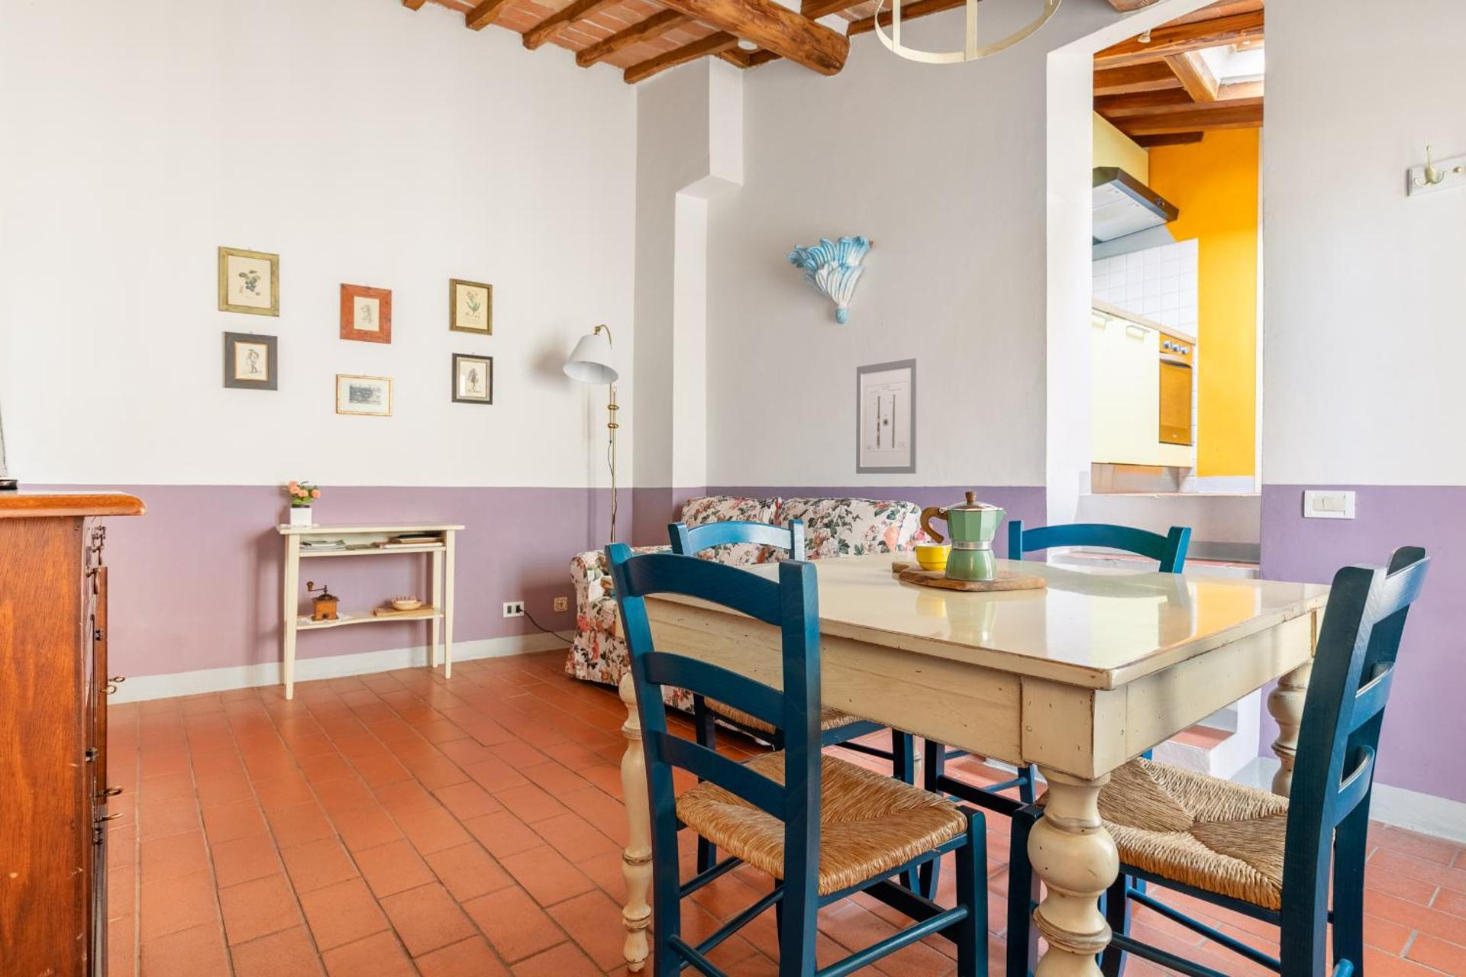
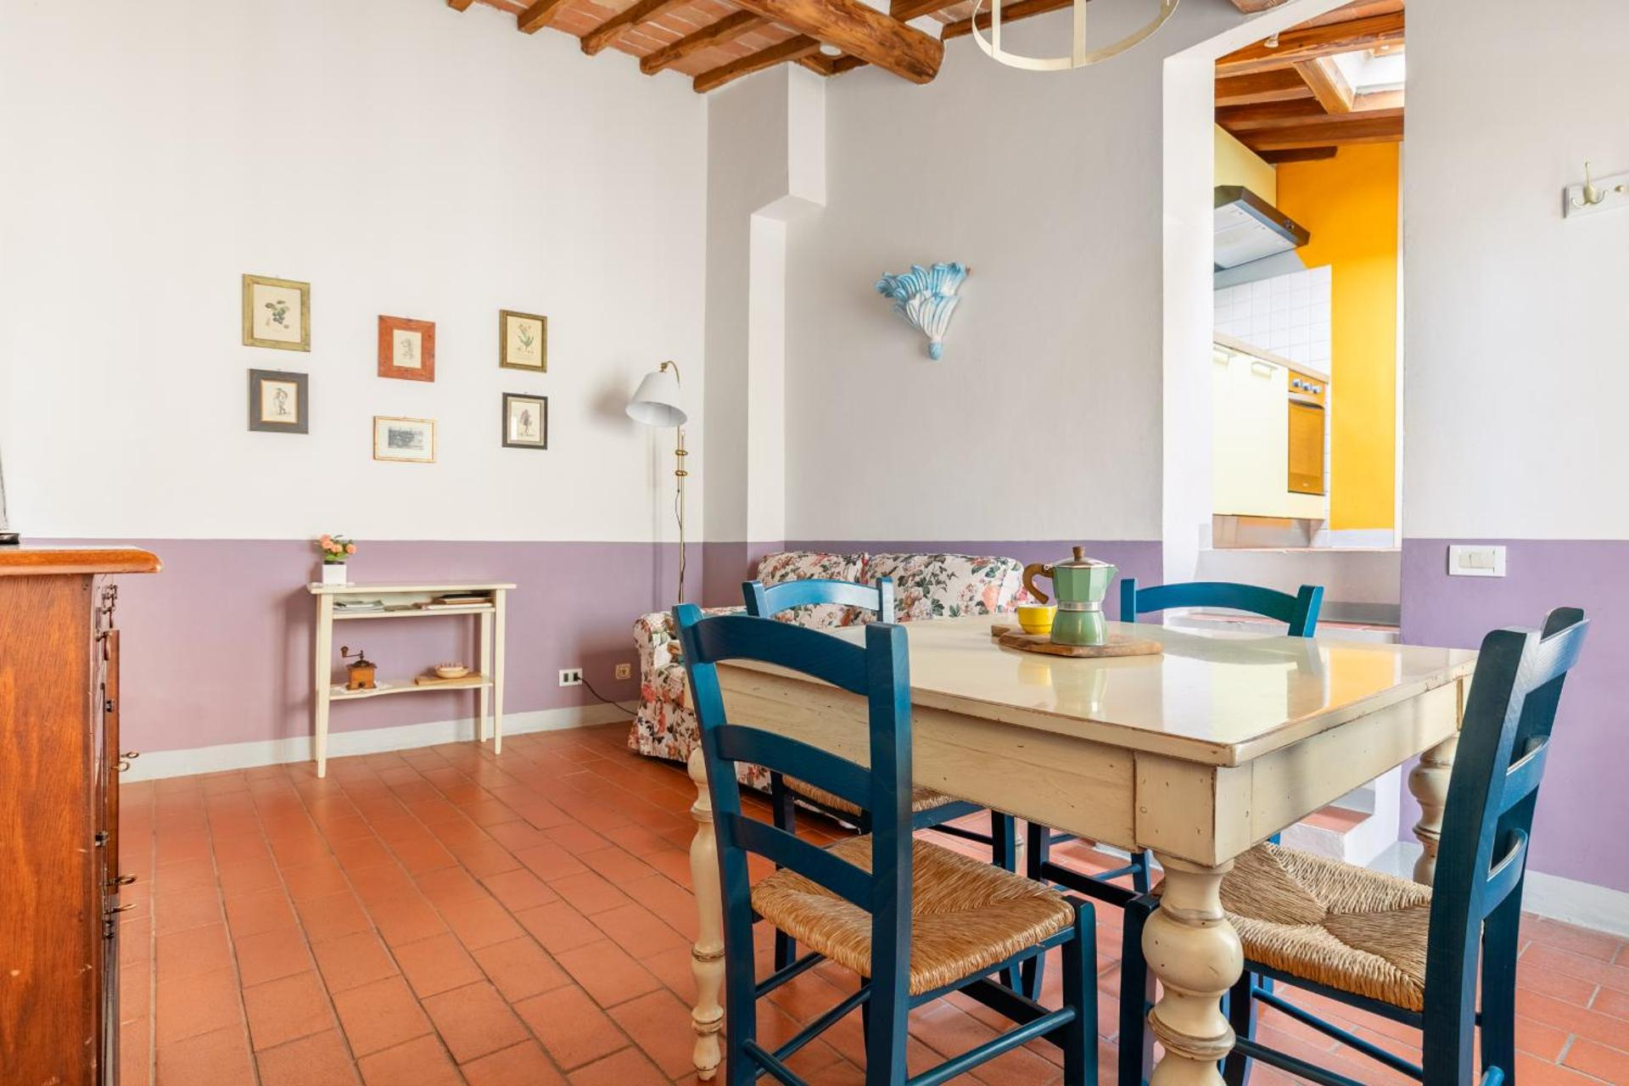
- wall art [855,358,918,474]
